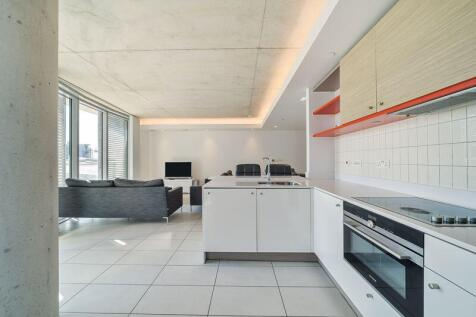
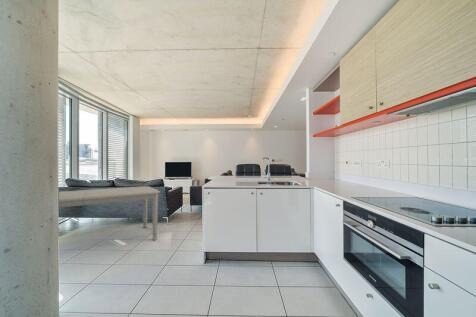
+ dining table [58,185,161,241]
